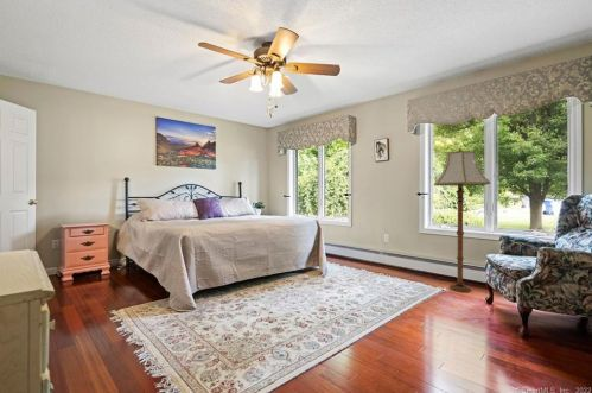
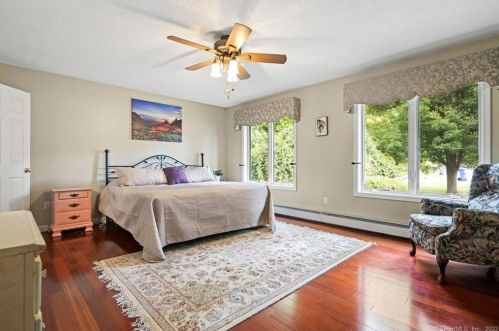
- floor lamp [433,147,491,293]
